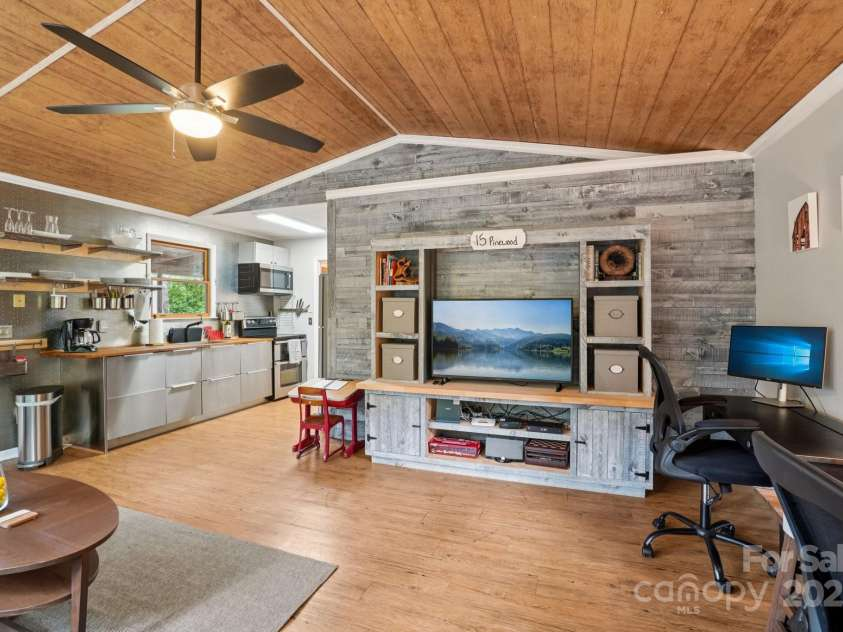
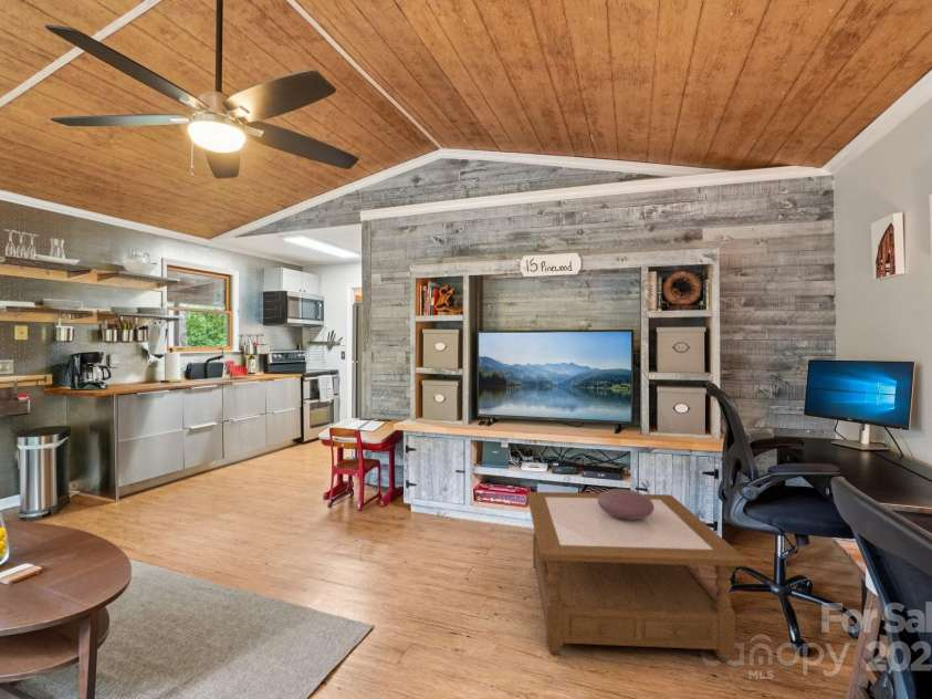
+ decorative bowl [598,488,655,520]
+ coffee table [526,491,747,663]
